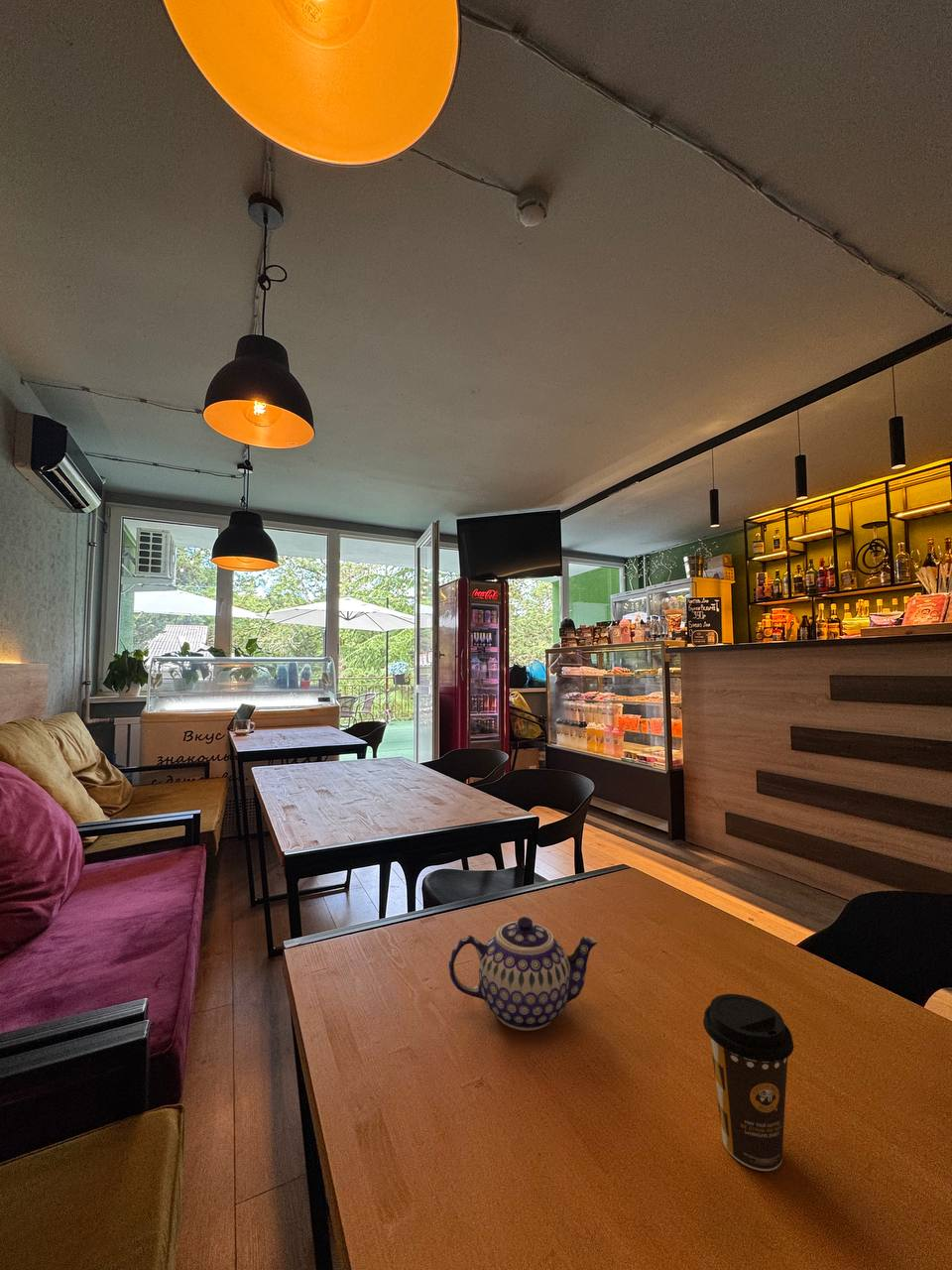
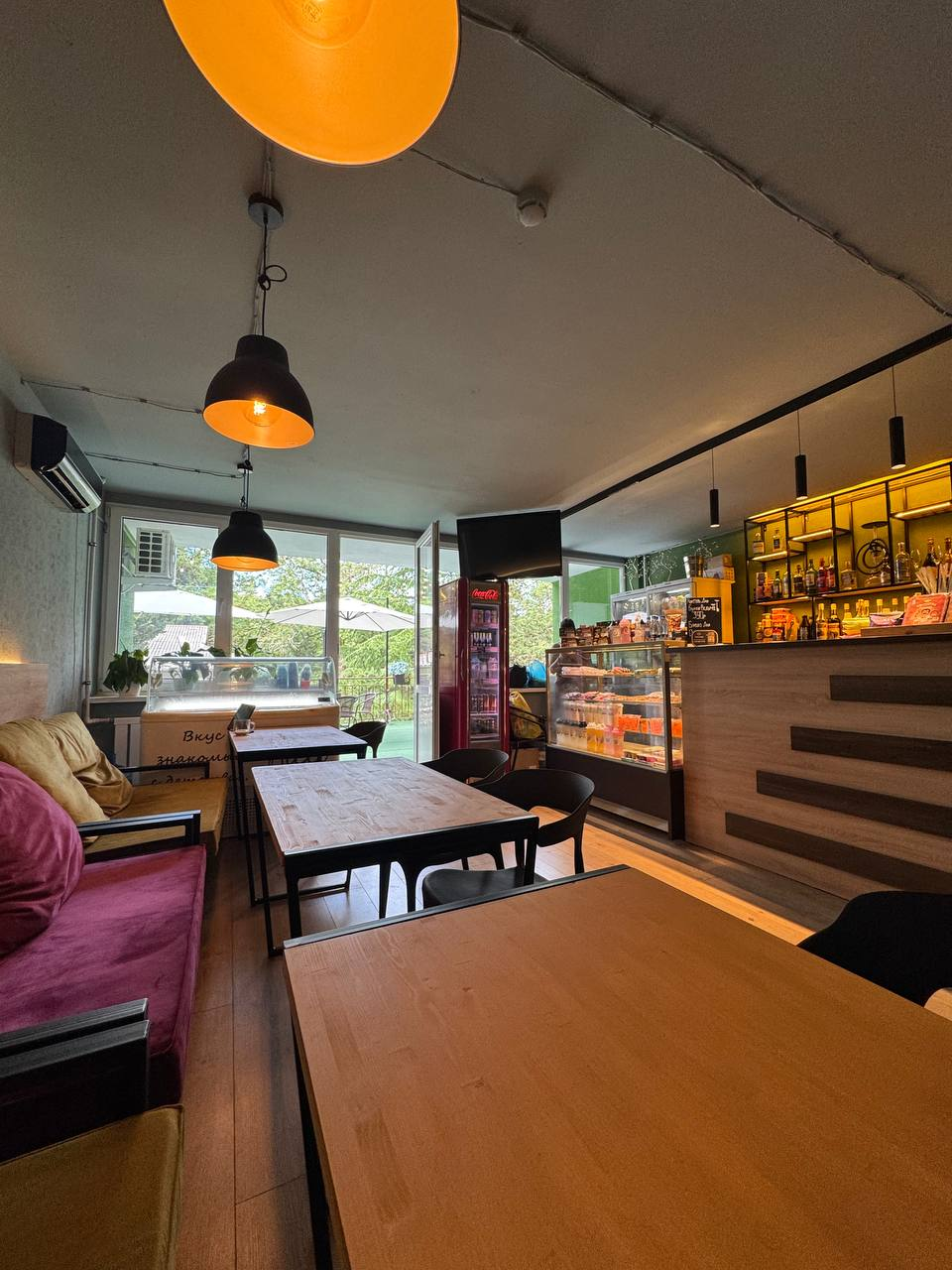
- teapot [448,916,598,1032]
- coffee cup [702,993,794,1172]
